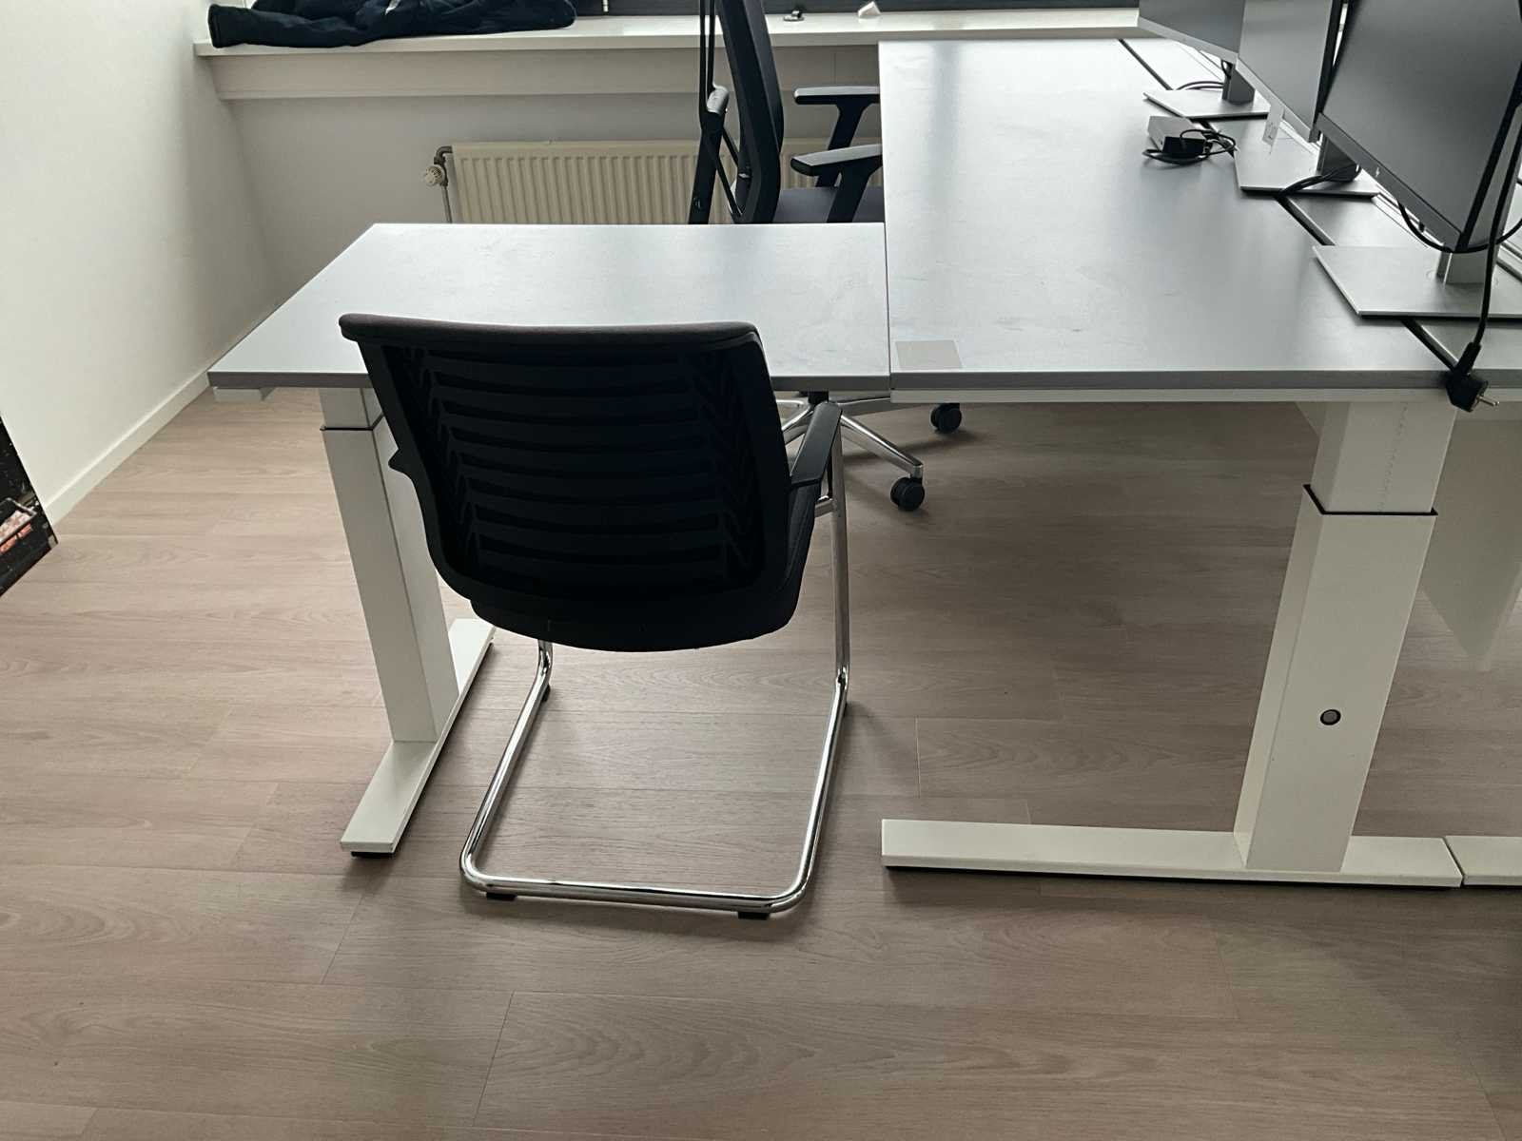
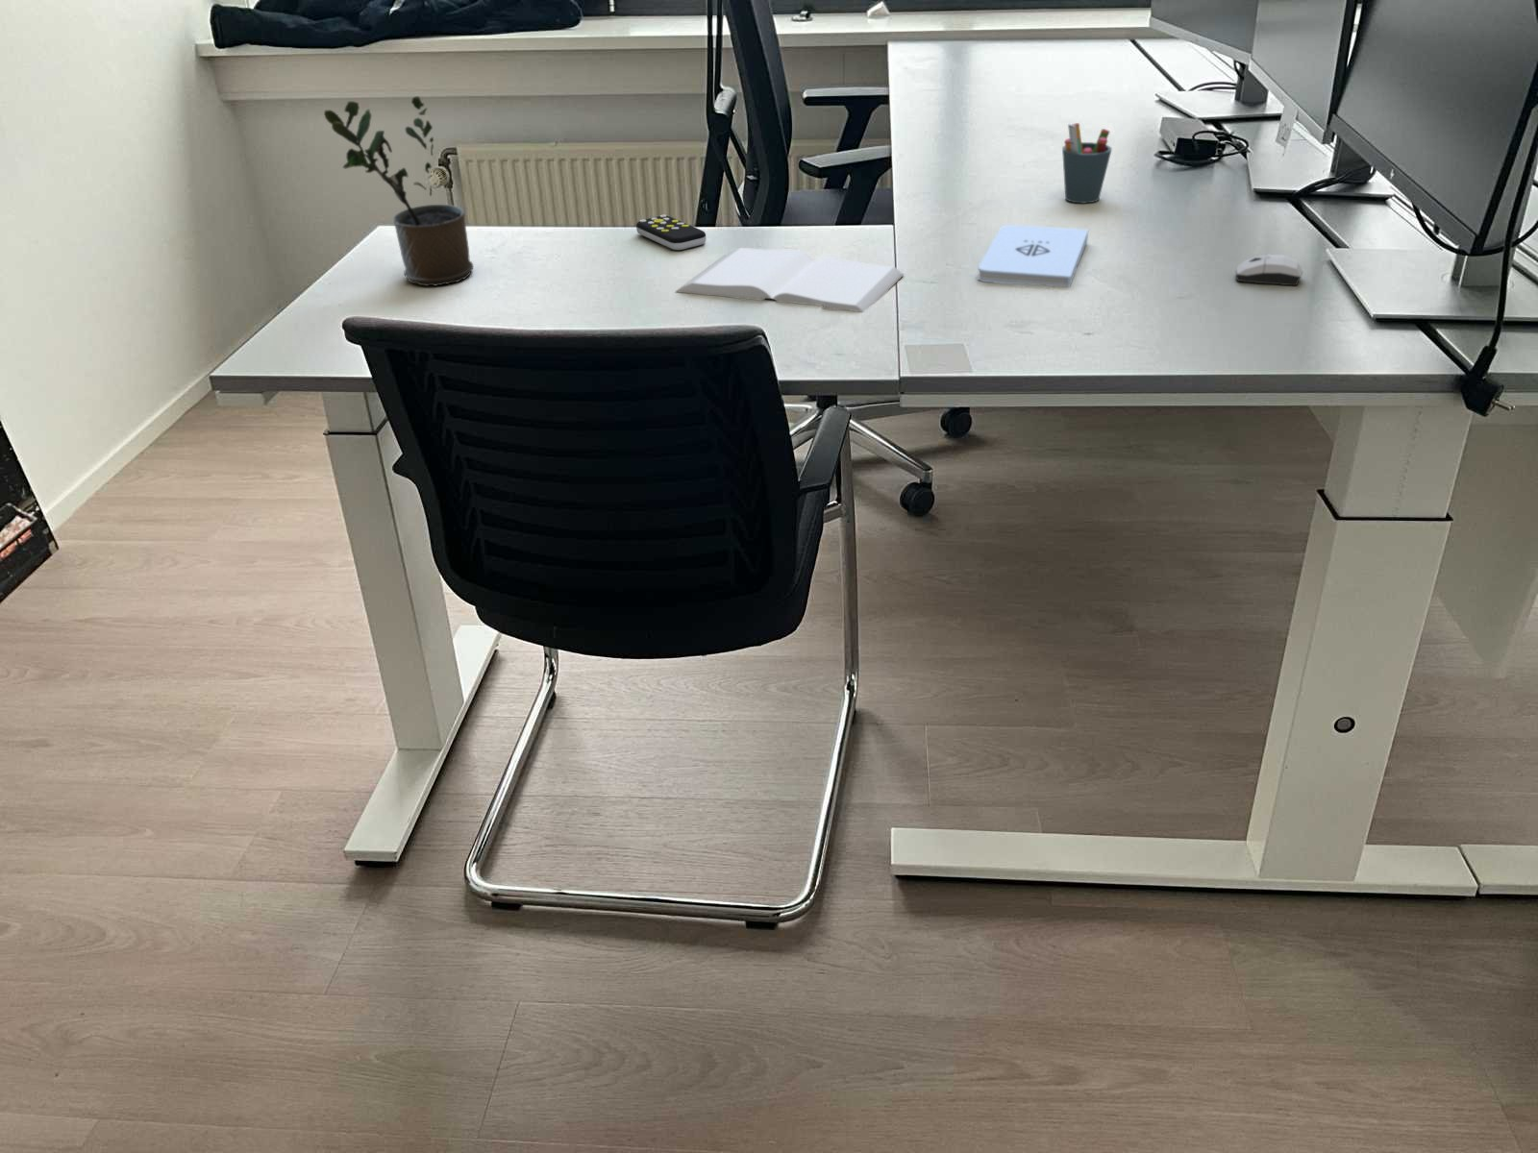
+ potted plant [323,96,474,287]
+ computer mouse [1235,253,1303,287]
+ pen holder [1061,122,1113,205]
+ book [673,247,906,314]
+ remote control [636,214,706,251]
+ notepad [976,224,1089,288]
